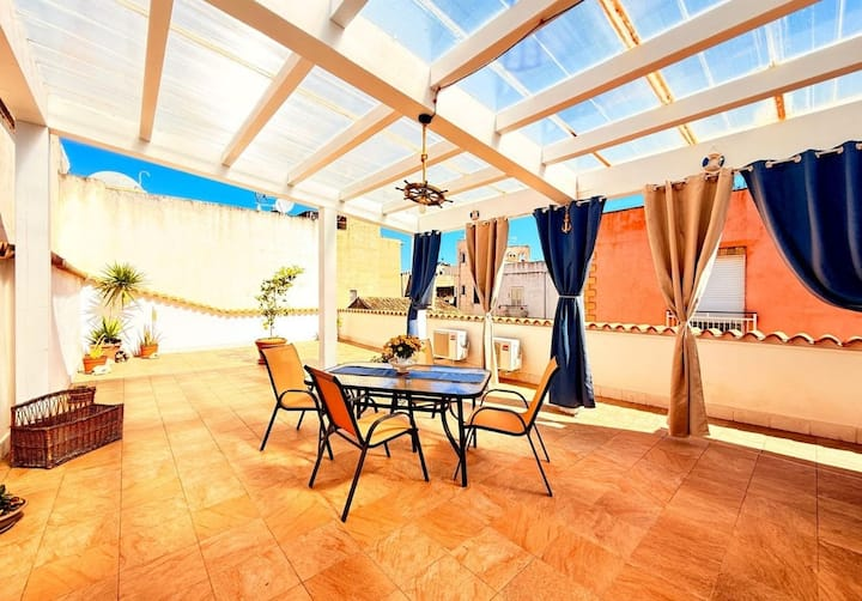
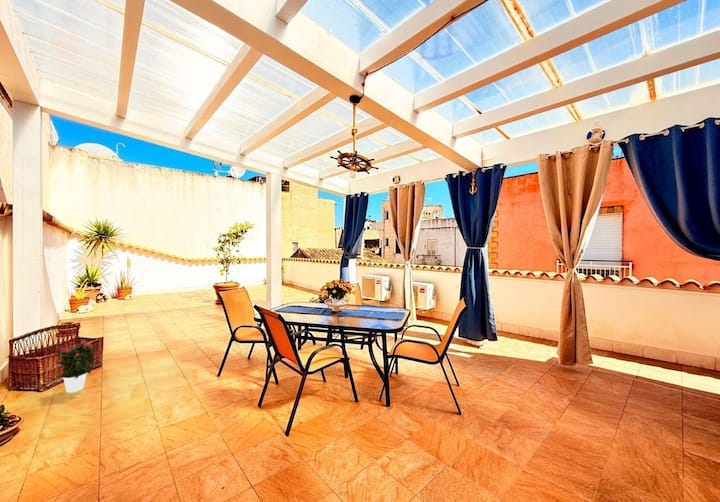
+ potted flower [55,340,98,394]
